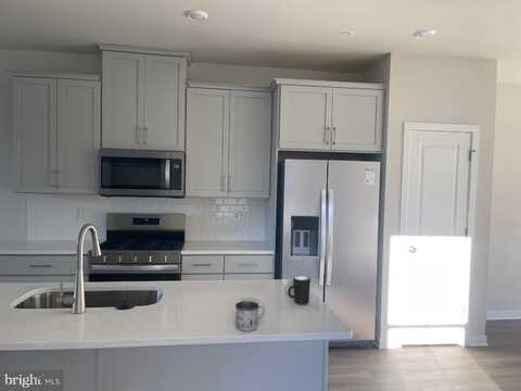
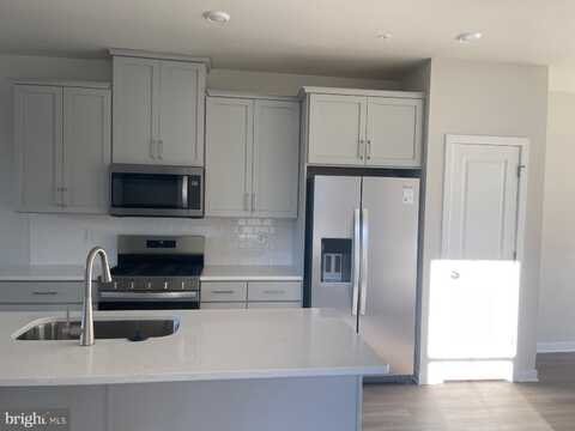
- mug [287,275,312,305]
- mug [234,300,266,332]
